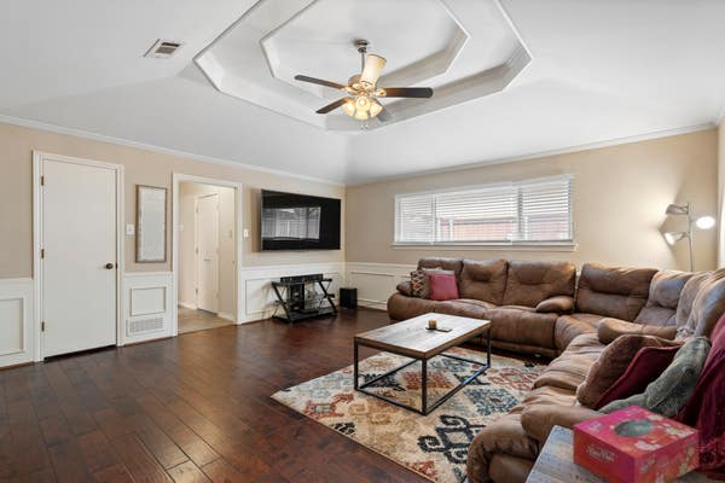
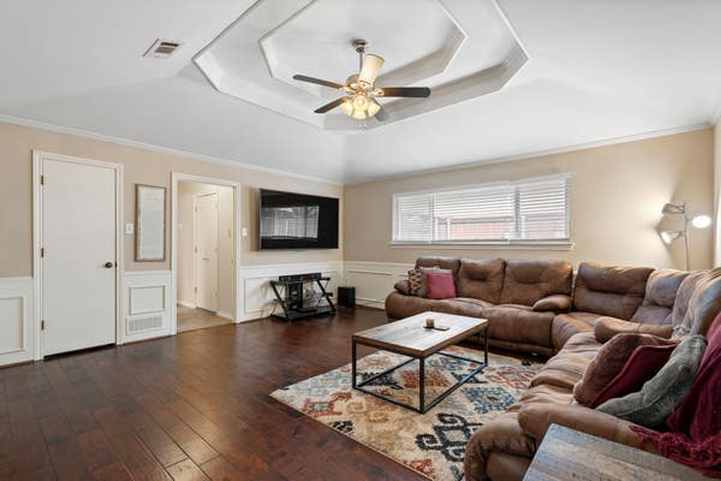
- tissue box [572,405,700,483]
